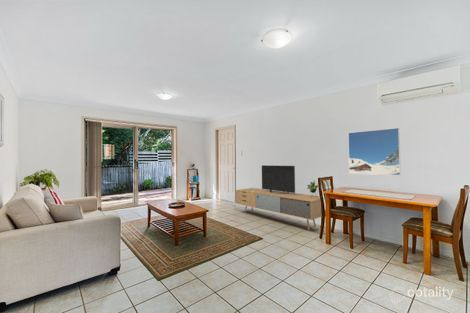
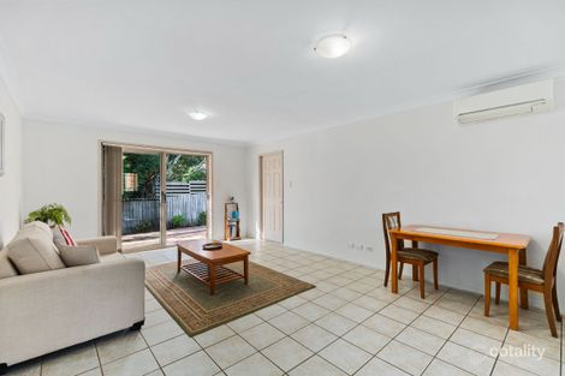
- media console [234,164,322,231]
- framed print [347,127,402,176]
